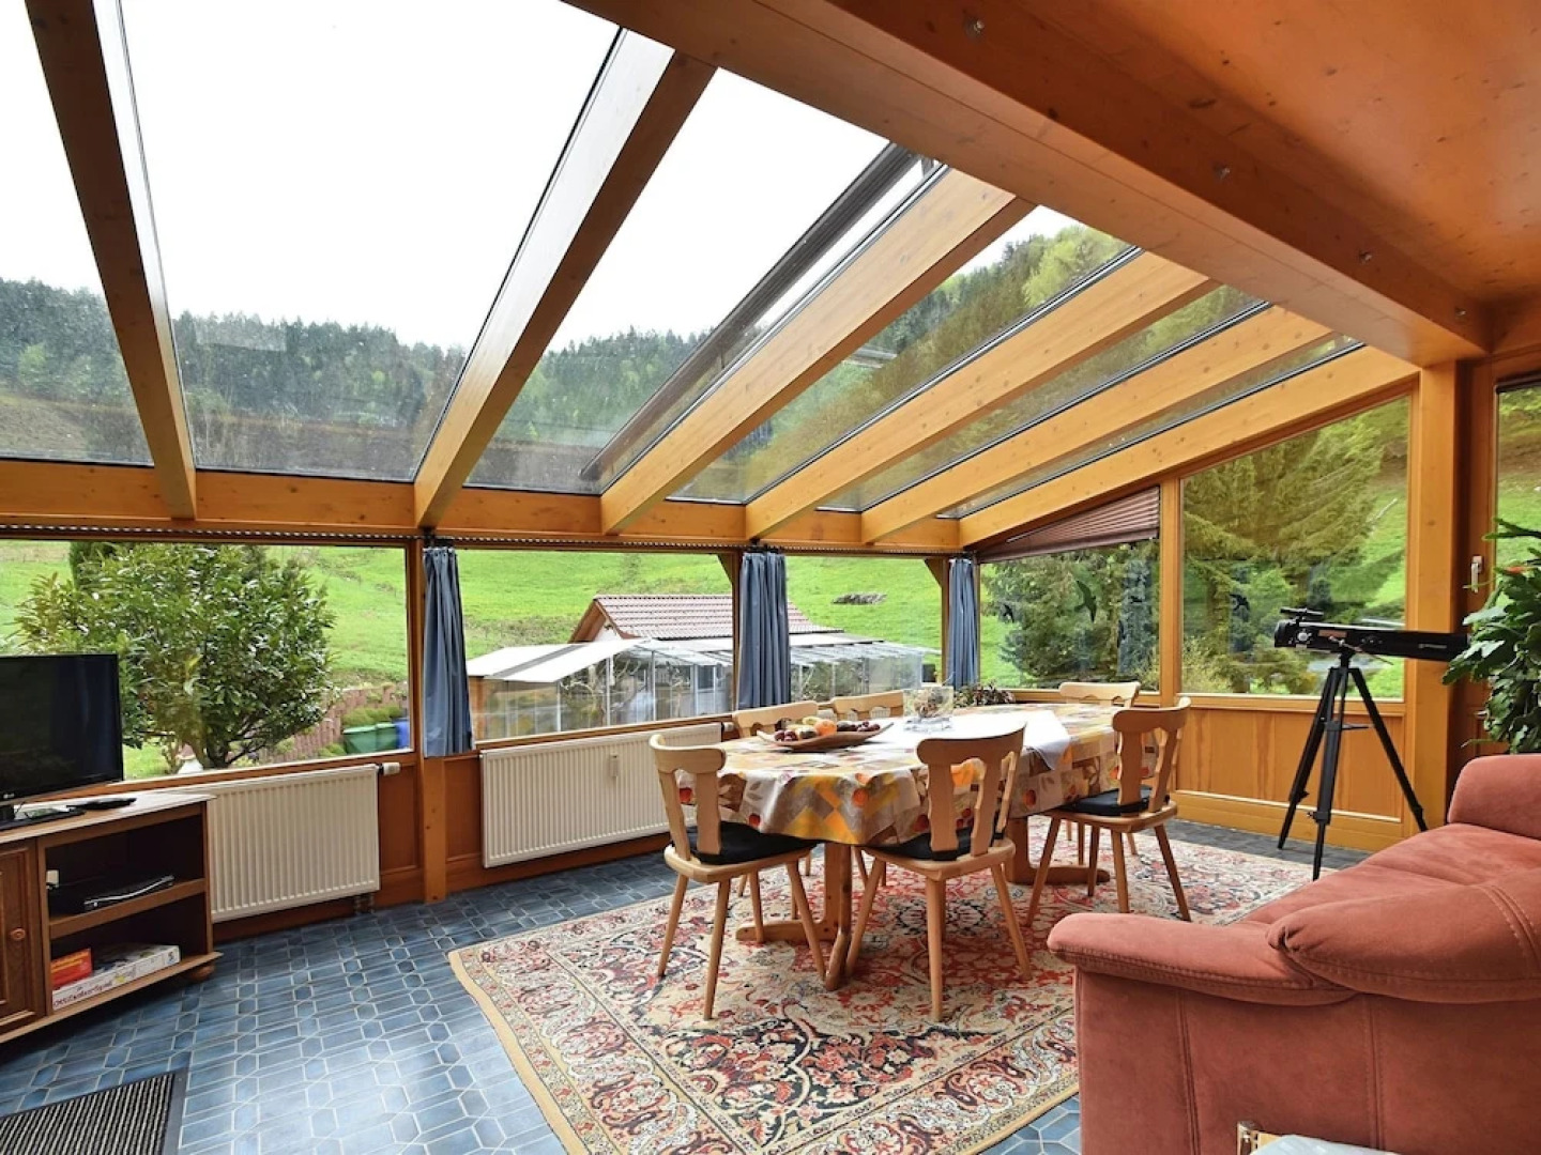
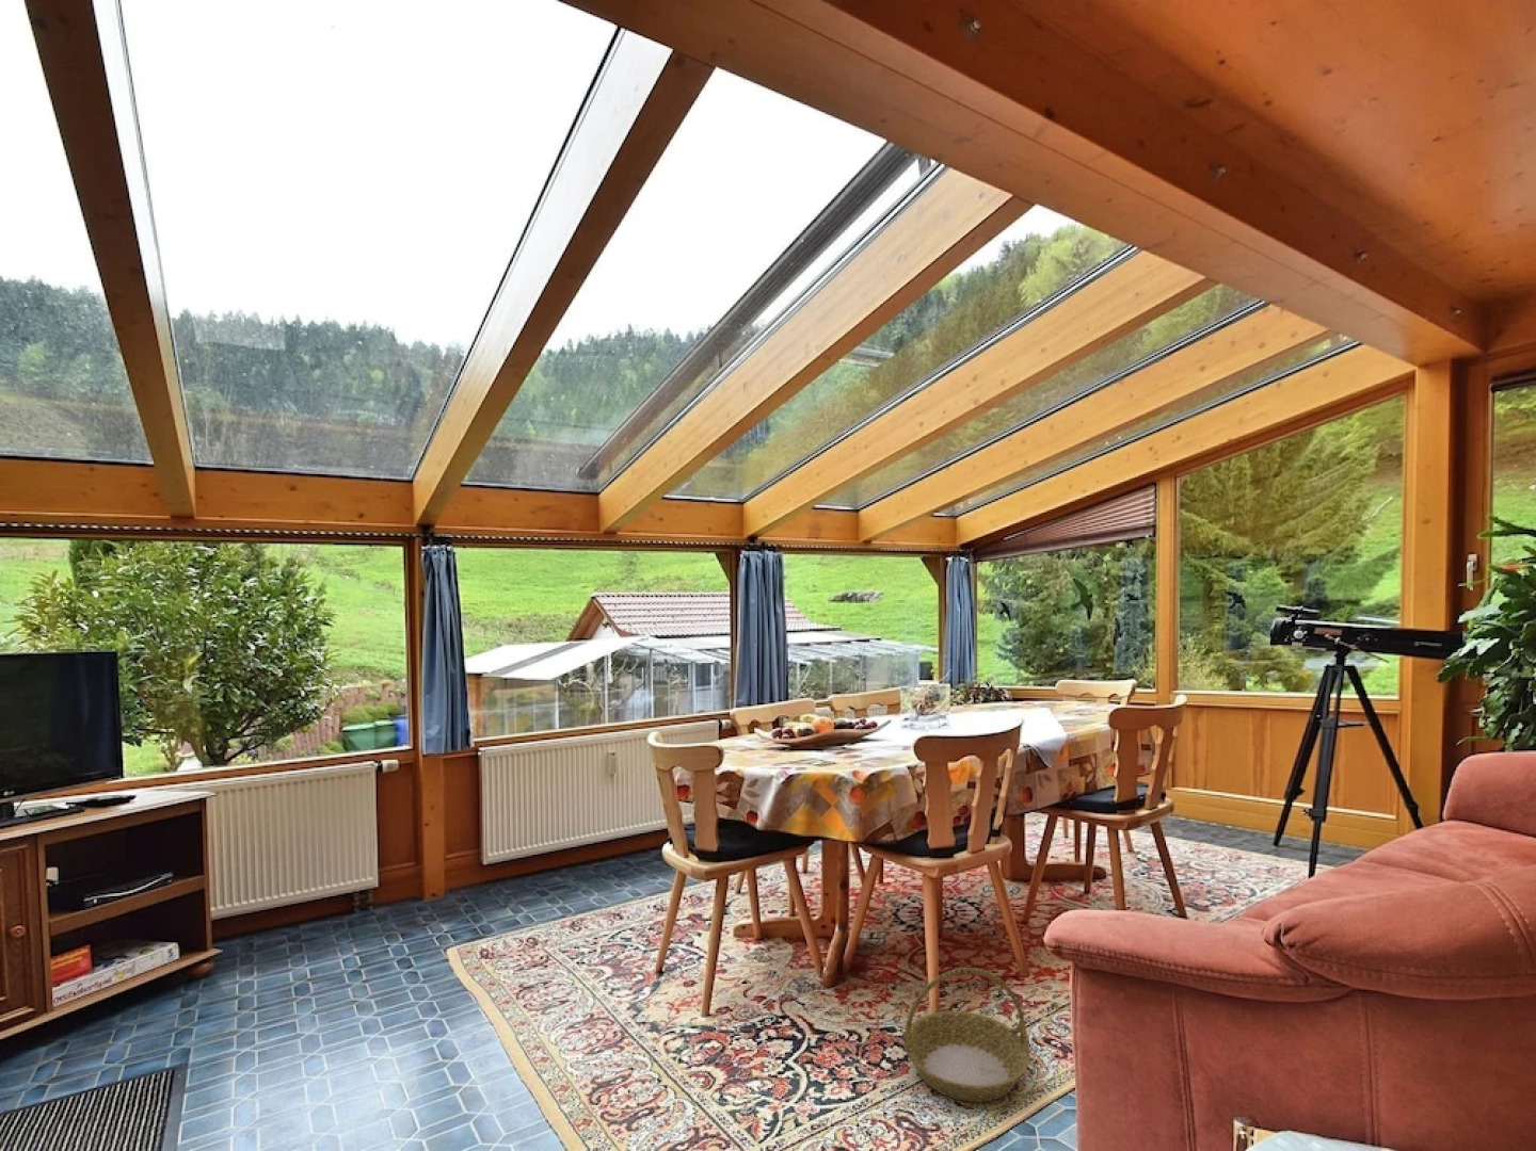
+ basket [902,967,1030,1103]
